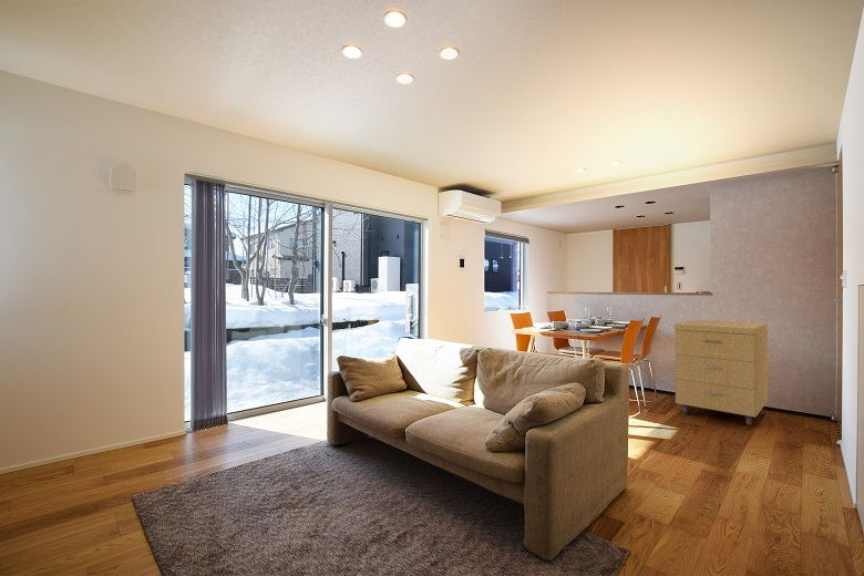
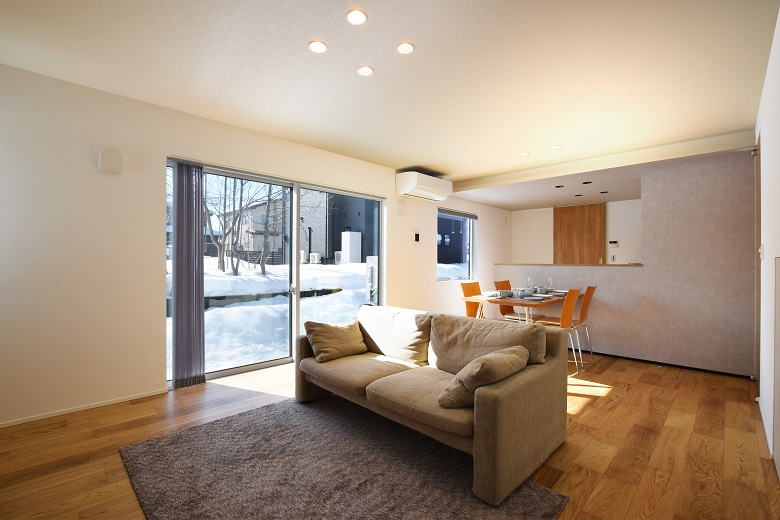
- storage cabinet [672,319,769,426]
